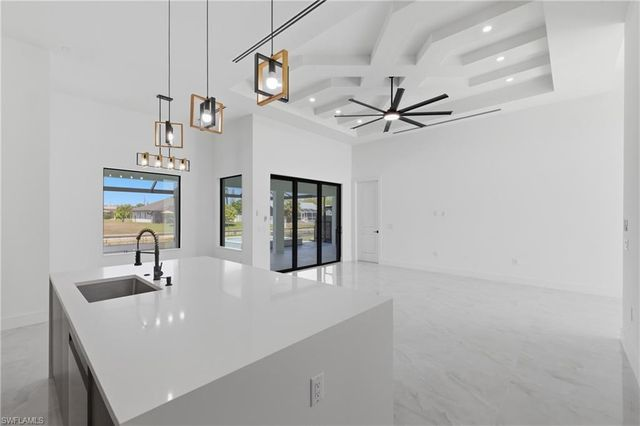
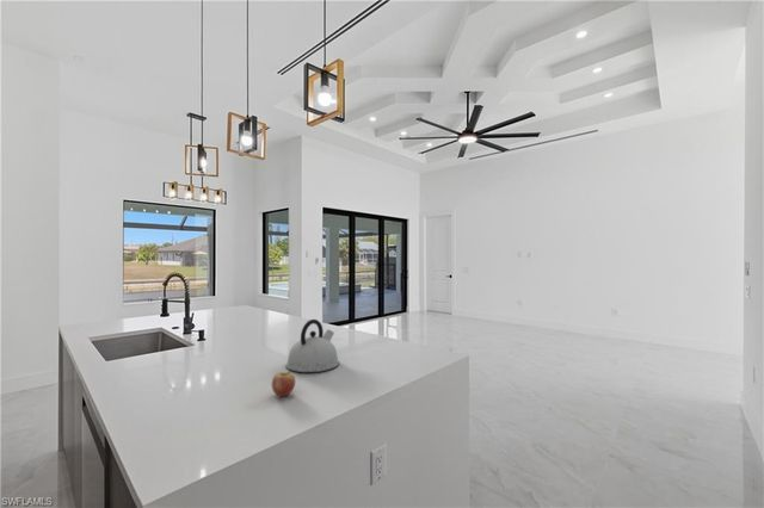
+ fruit [271,370,296,397]
+ kettle [285,318,340,373]
